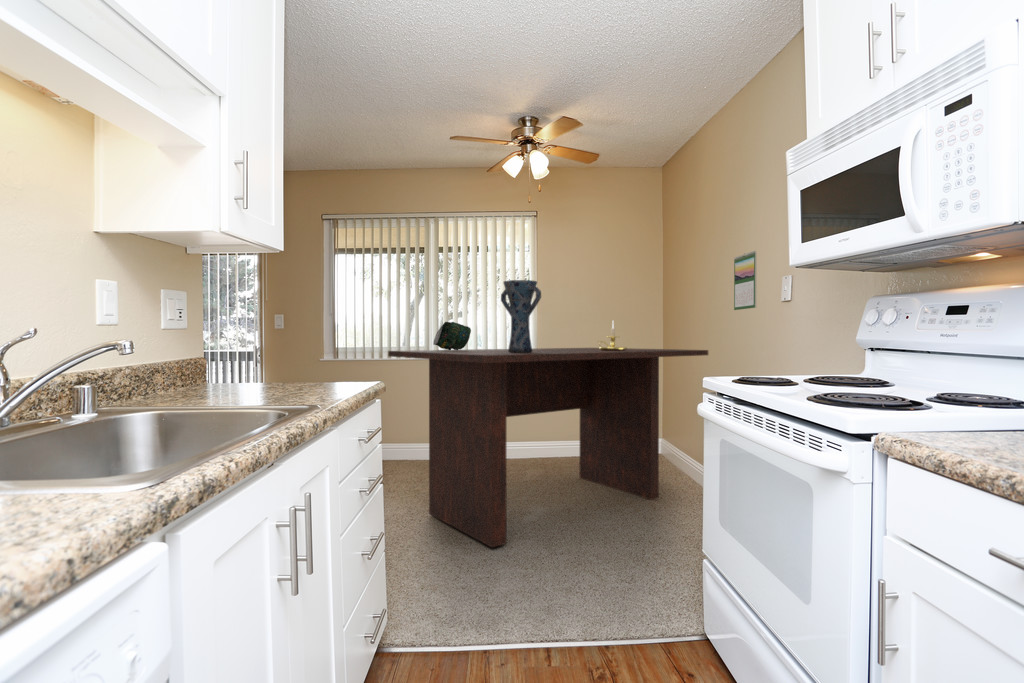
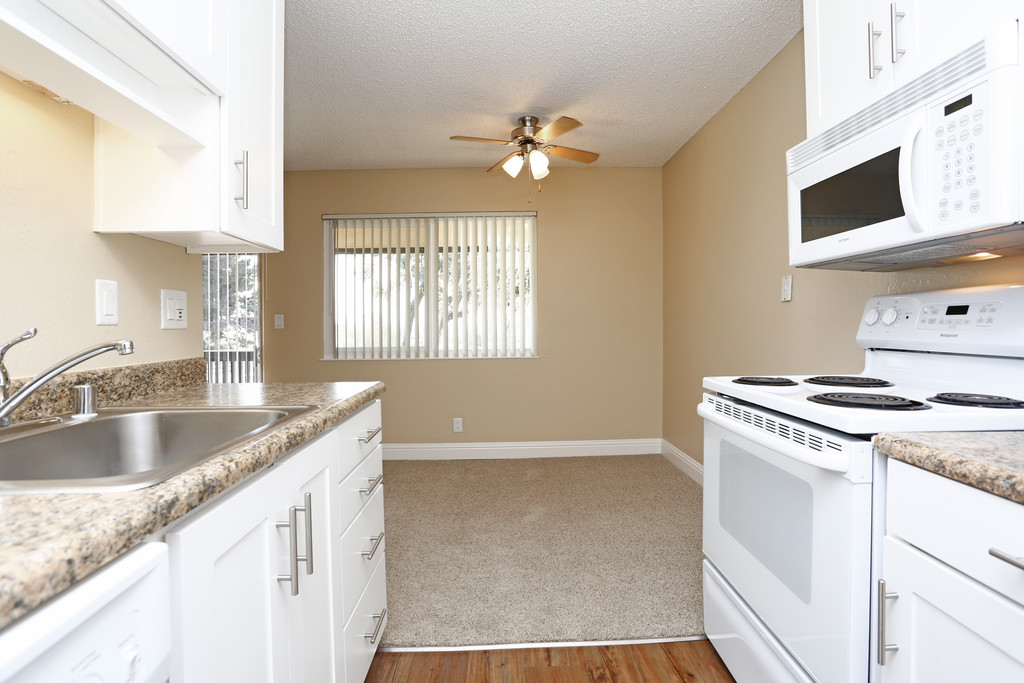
- decorative bowl [432,321,472,350]
- candle holder [598,321,628,351]
- vase [500,279,542,353]
- dining table [387,347,709,548]
- calendar [733,250,757,311]
